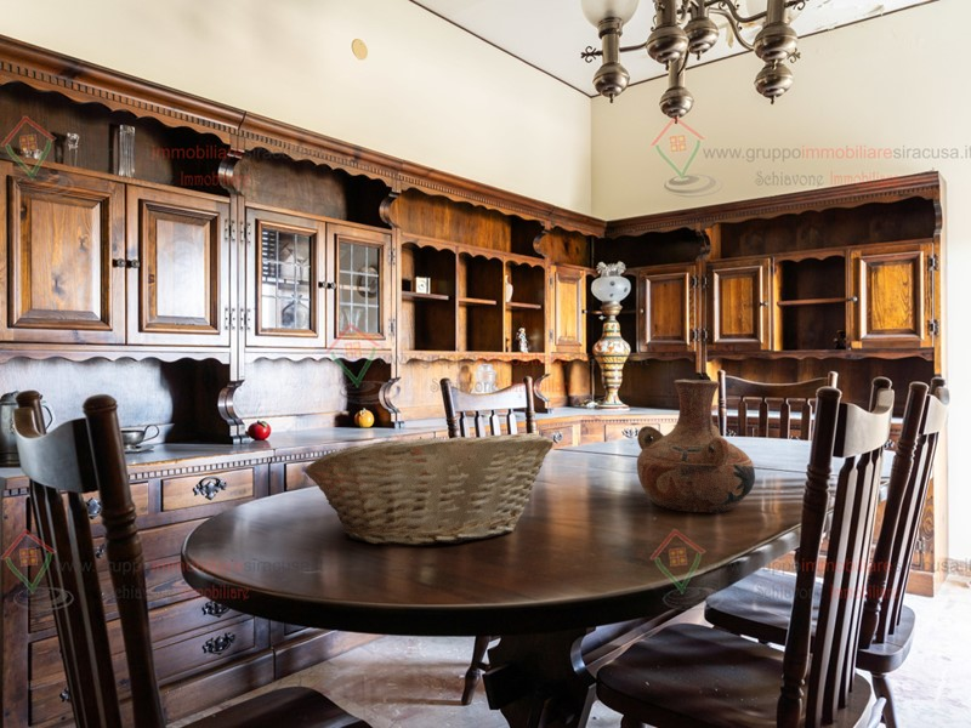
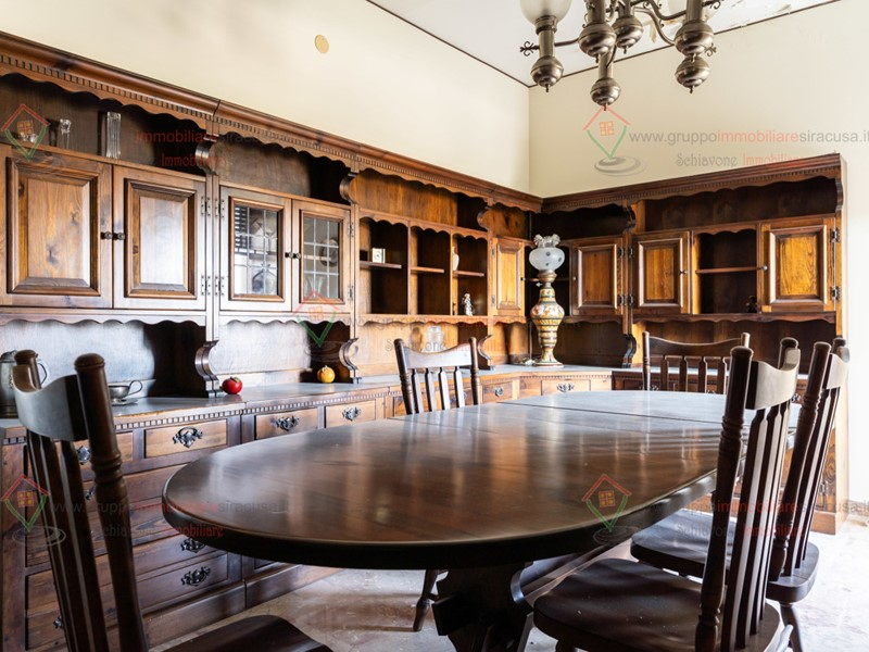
- fruit basket [303,432,555,547]
- vase [636,379,756,513]
